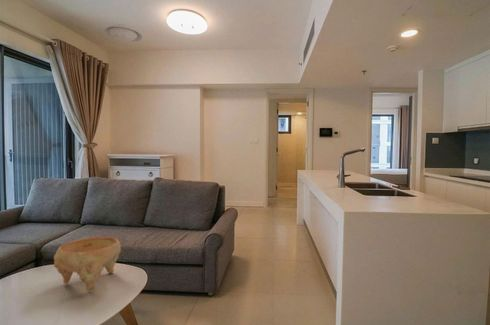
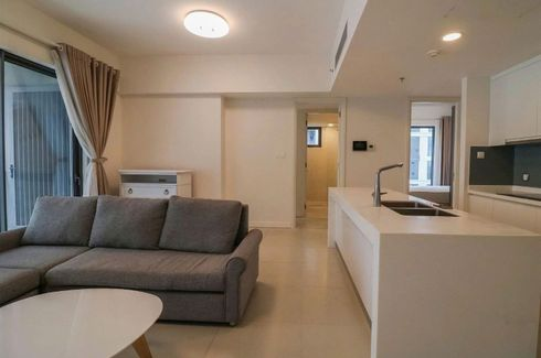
- ceiling light [103,23,143,43]
- decorative bowl [53,236,122,294]
